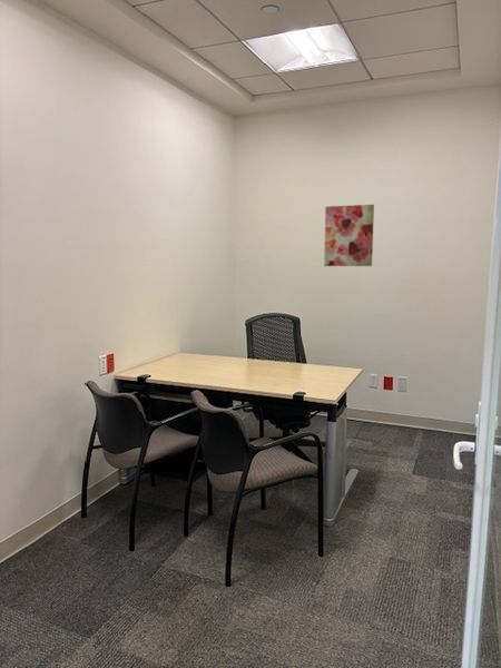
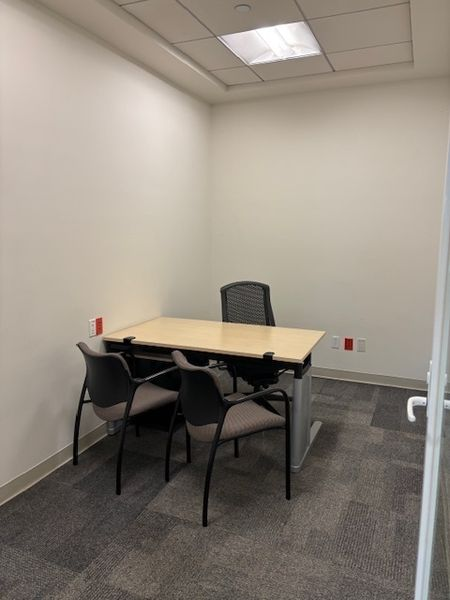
- wall art [323,204,375,267]
